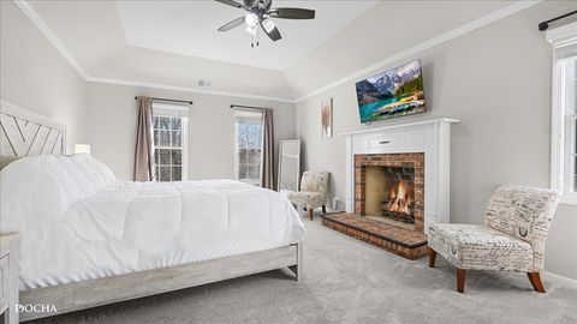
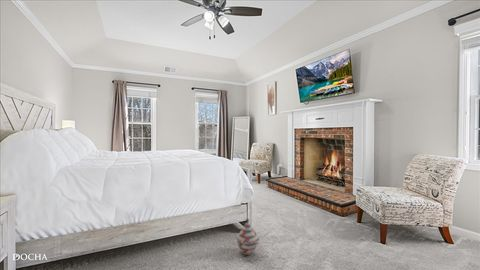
+ woven basket [235,218,260,256]
